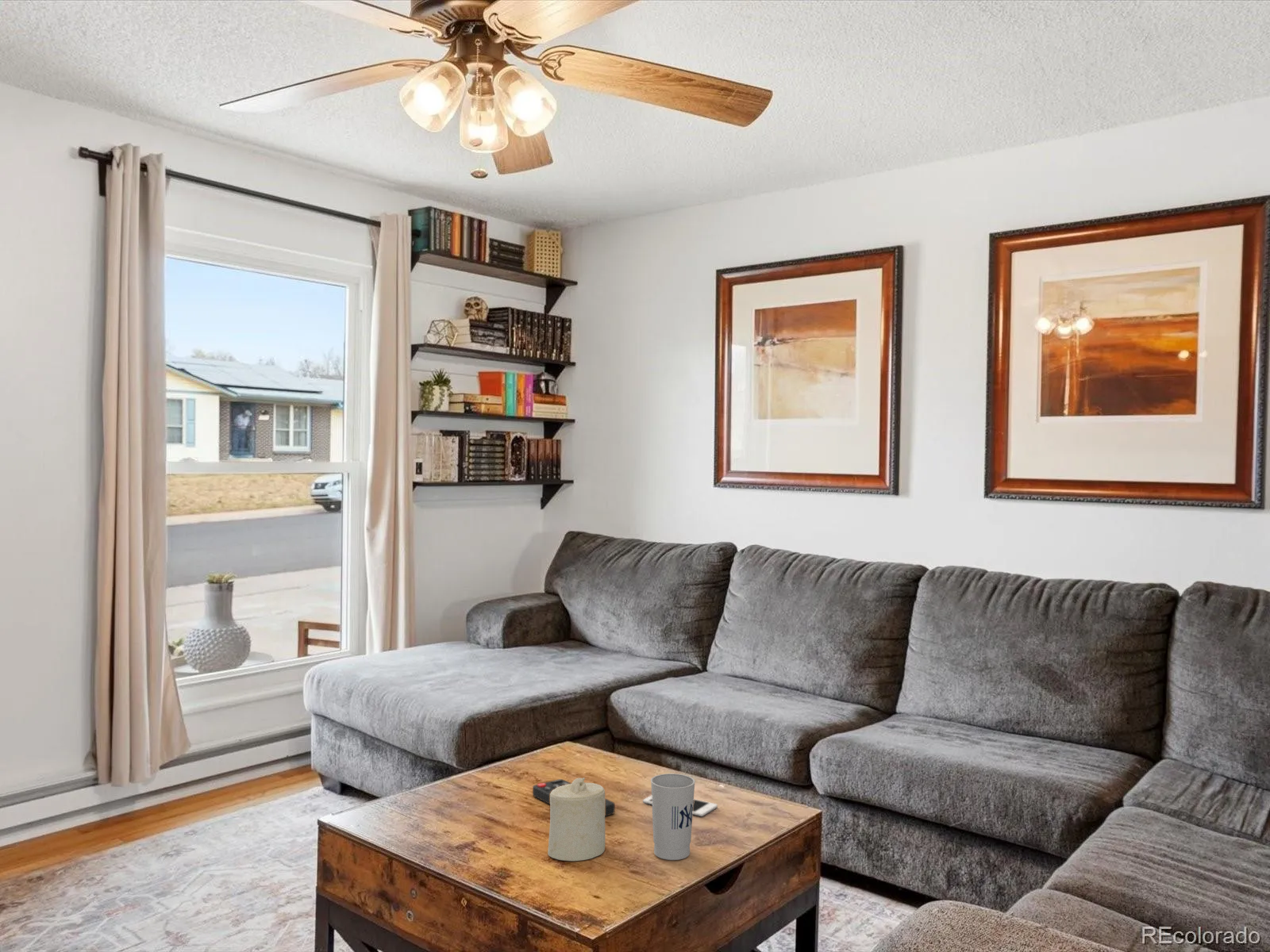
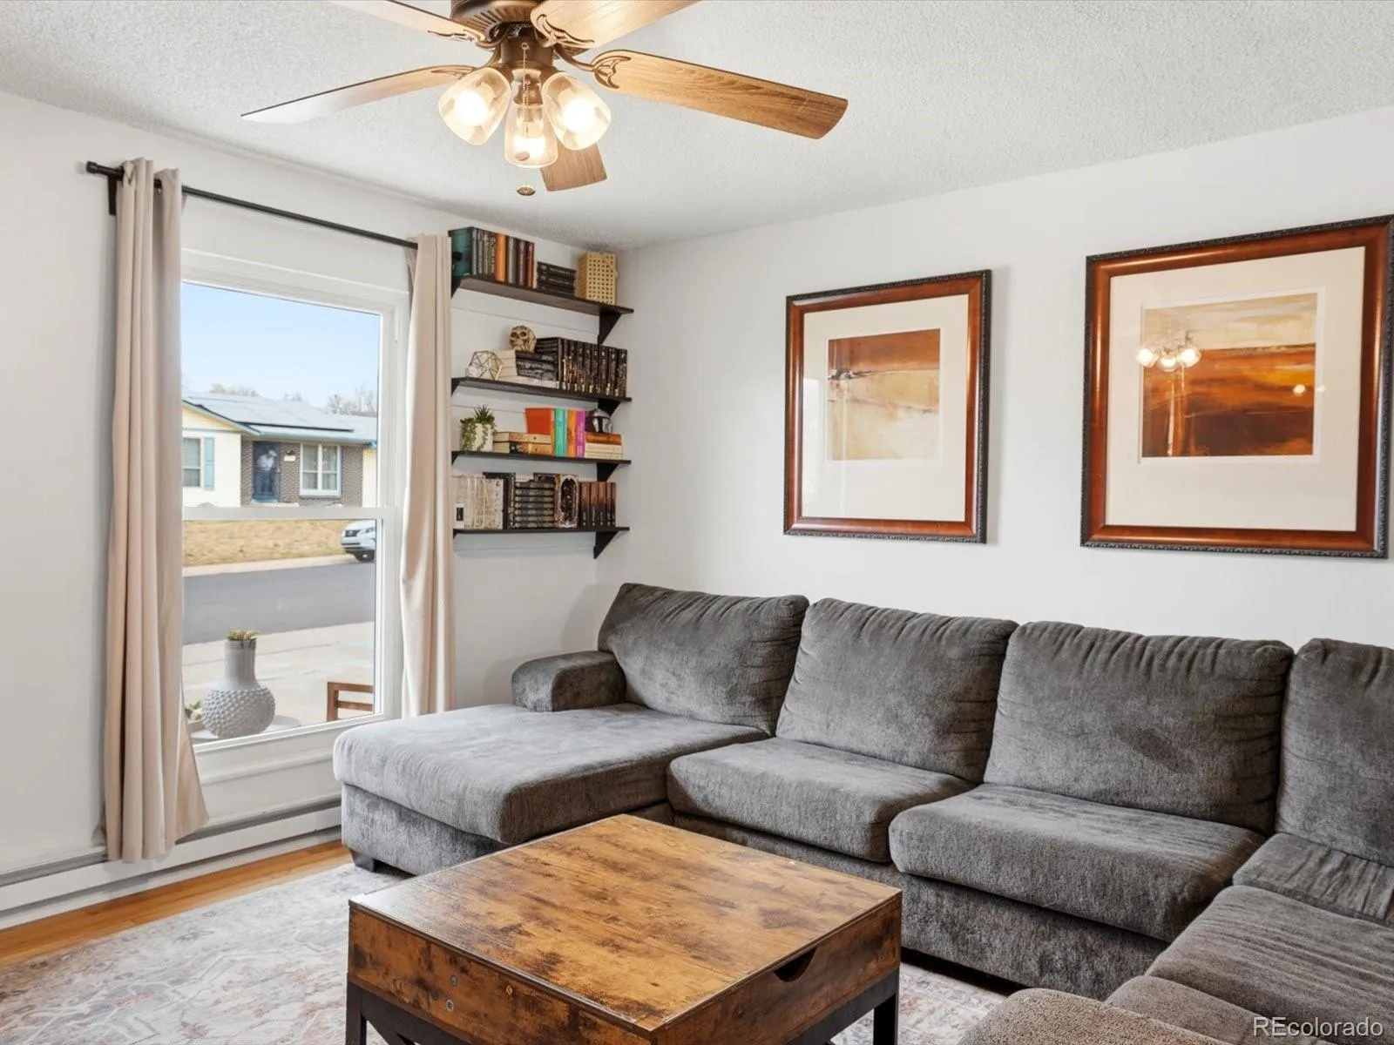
- remote control [532,778,616,817]
- cell phone [642,795,718,817]
- candle [547,777,606,862]
- cup [650,773,696,861]
